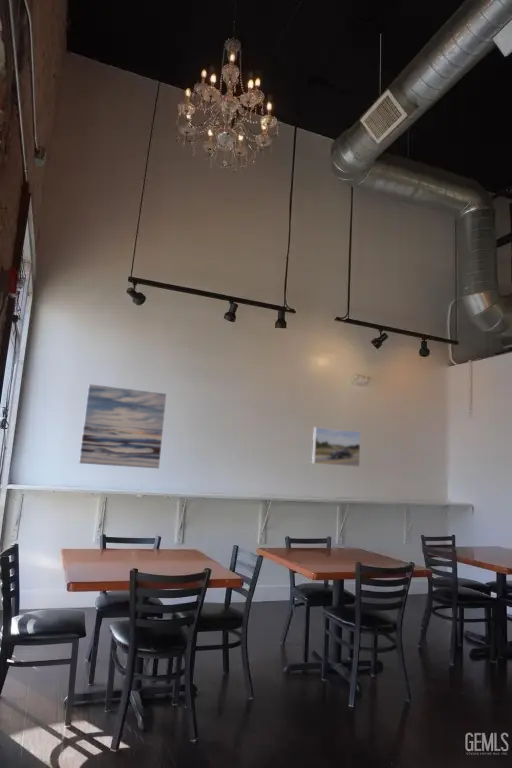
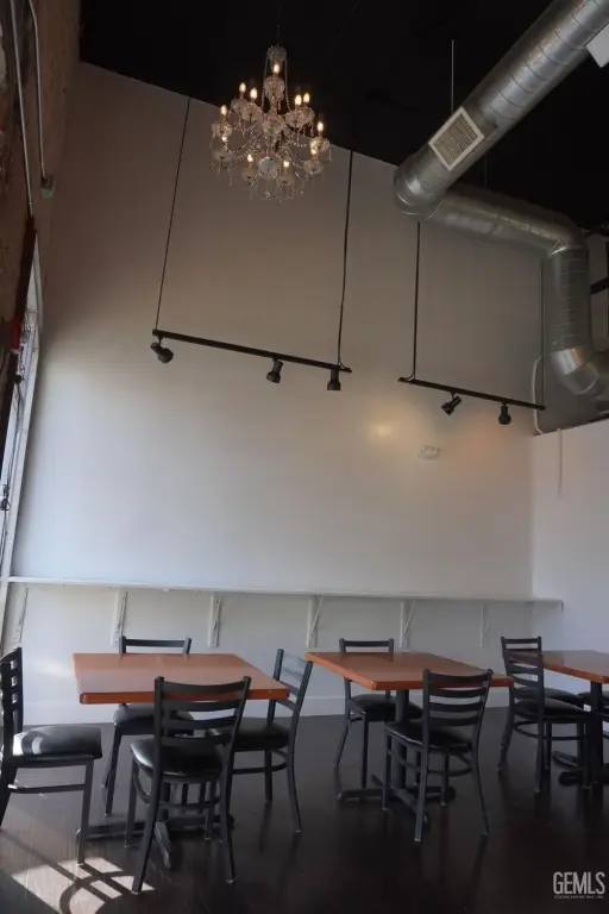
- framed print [311,426,362,468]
- wall art [78,383,167,469]
